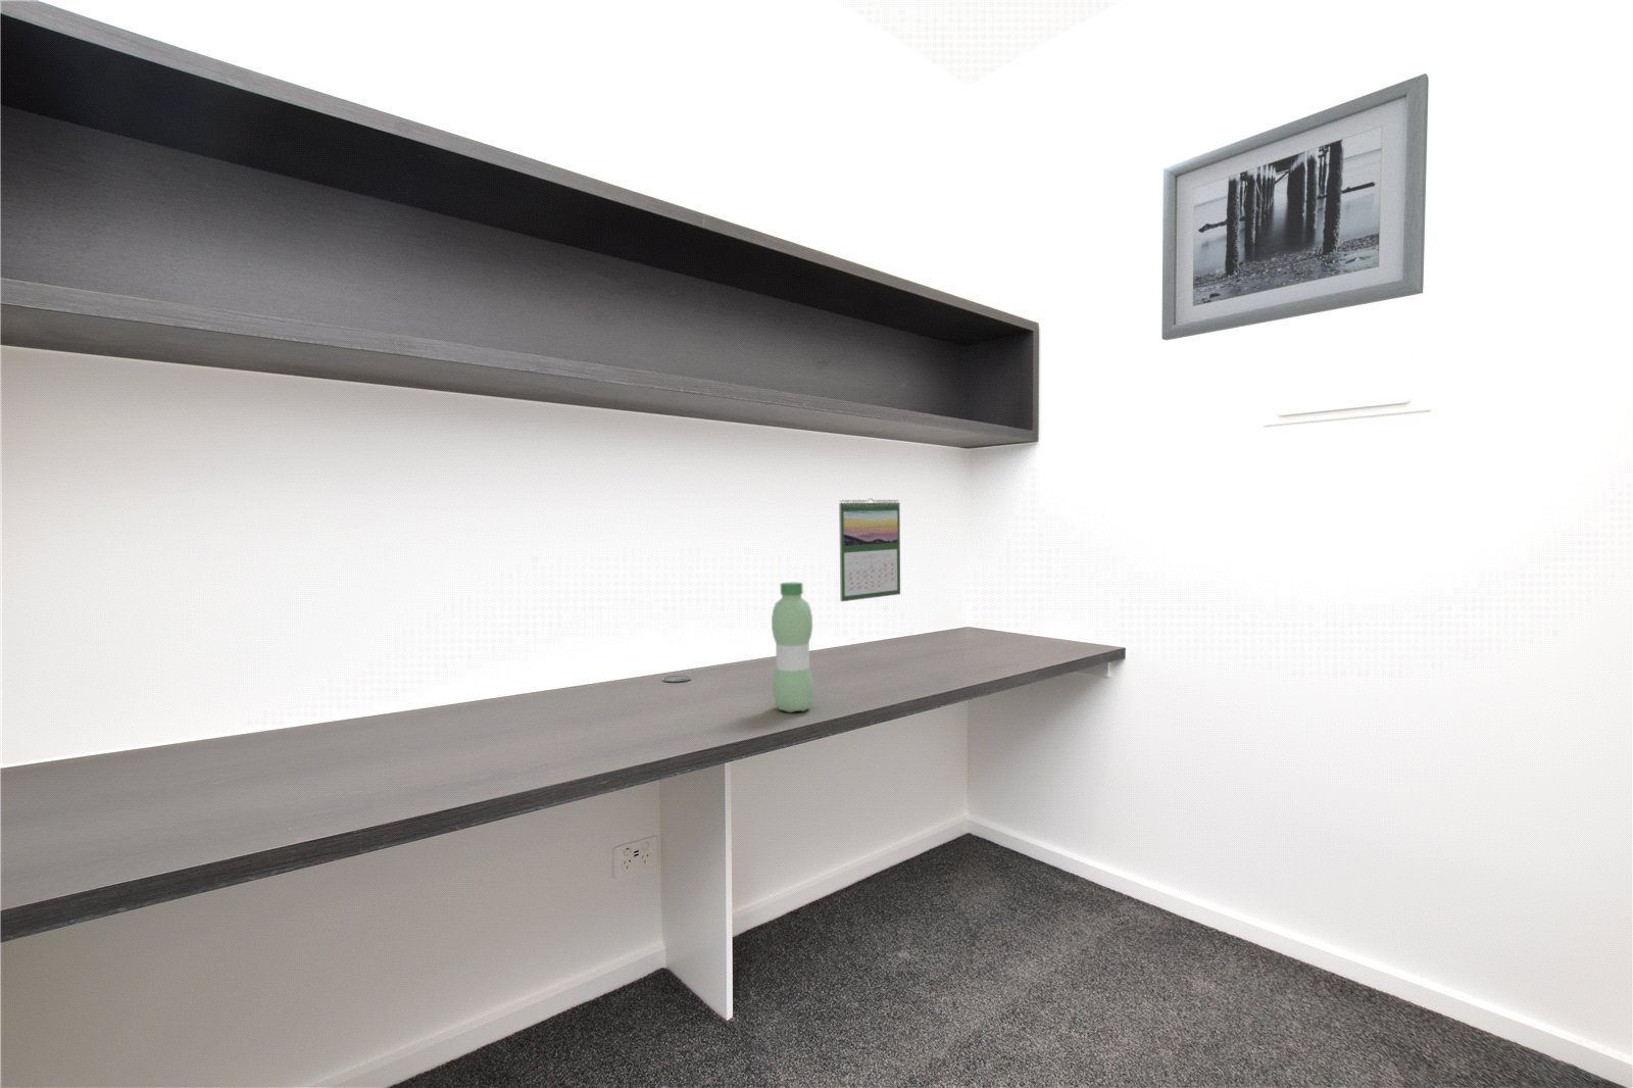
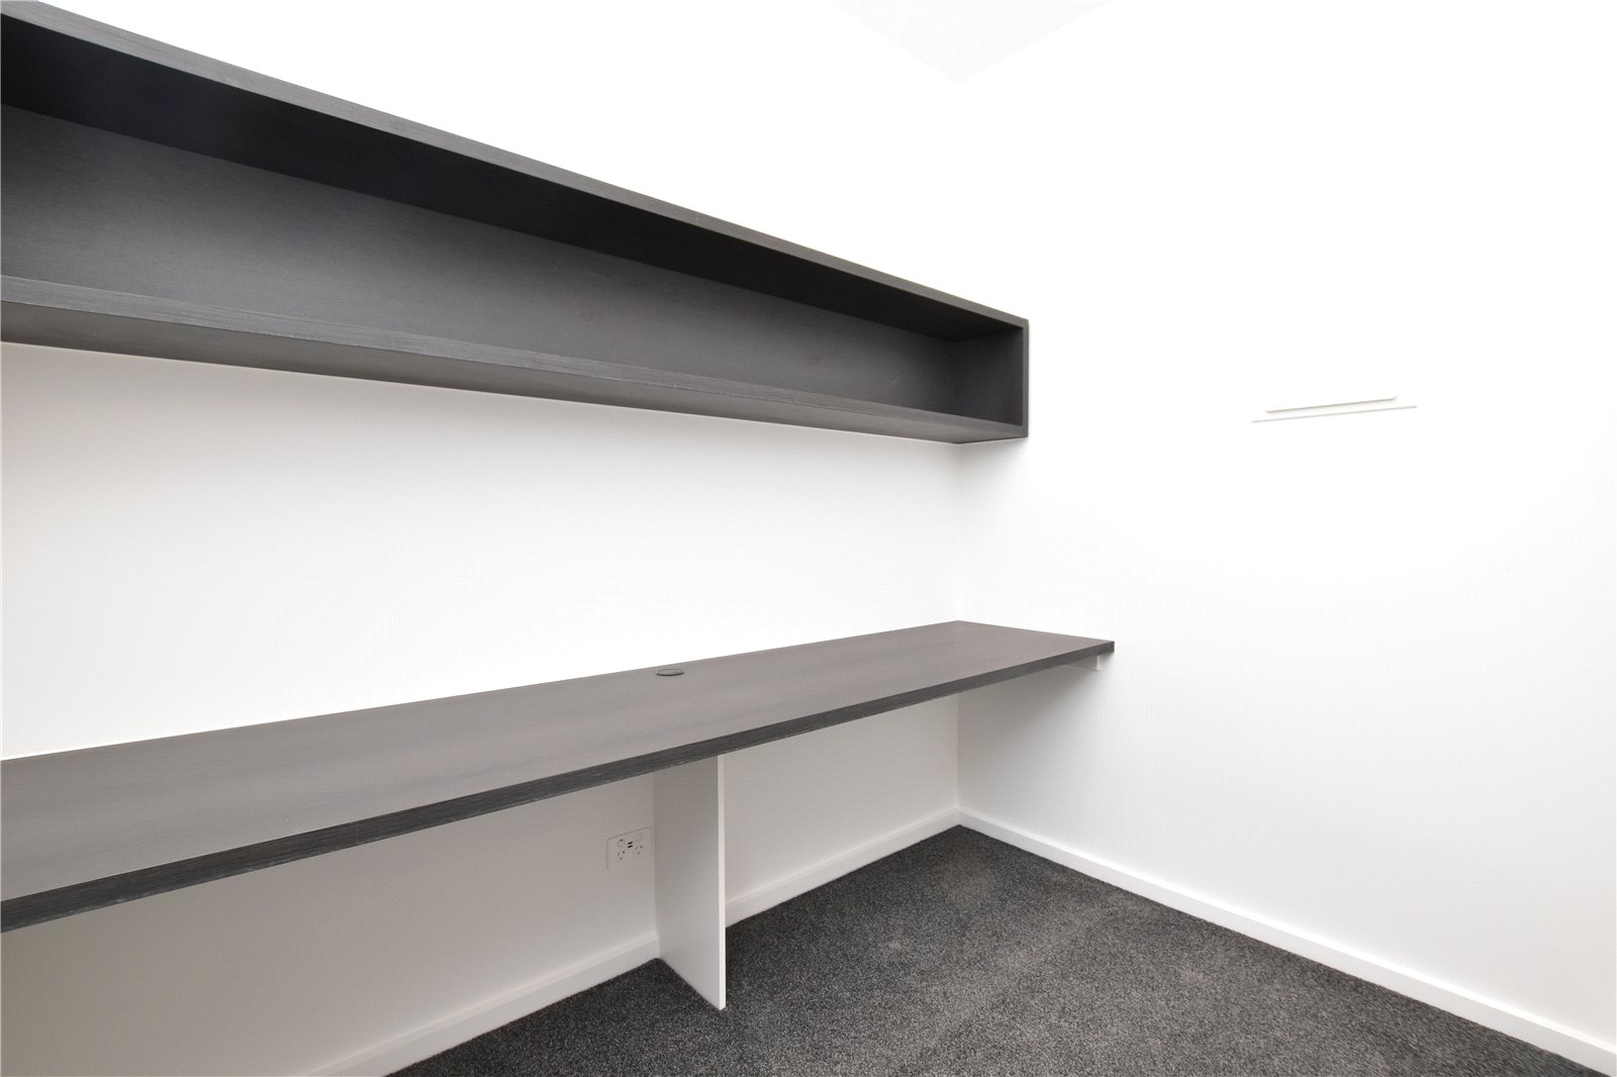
- water bottle [771,582,815,714]
- wall art [1161,73,1430,341]
- calendar [838,497,901,602]
